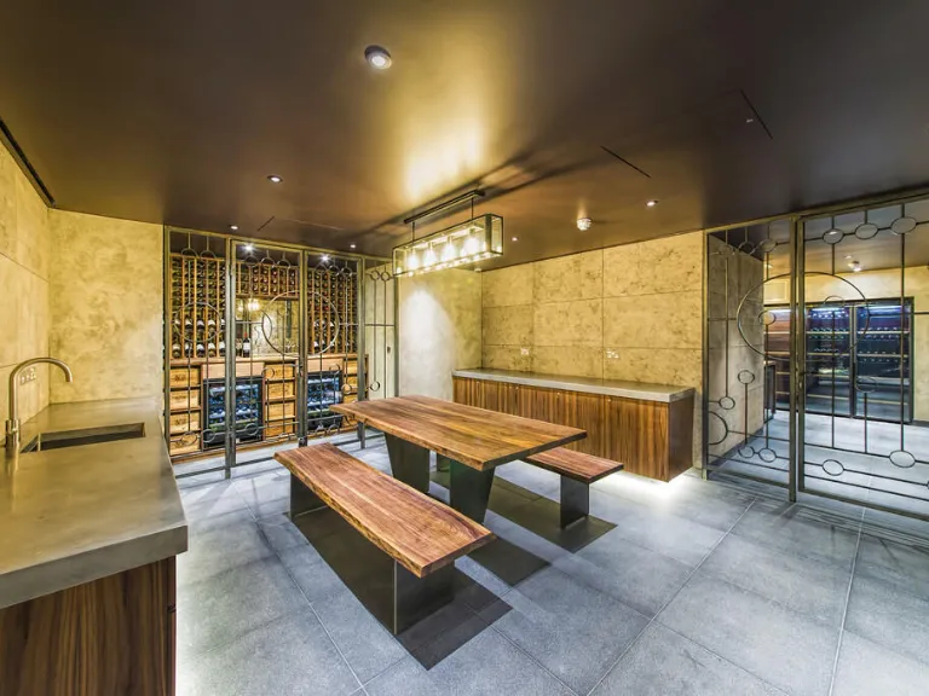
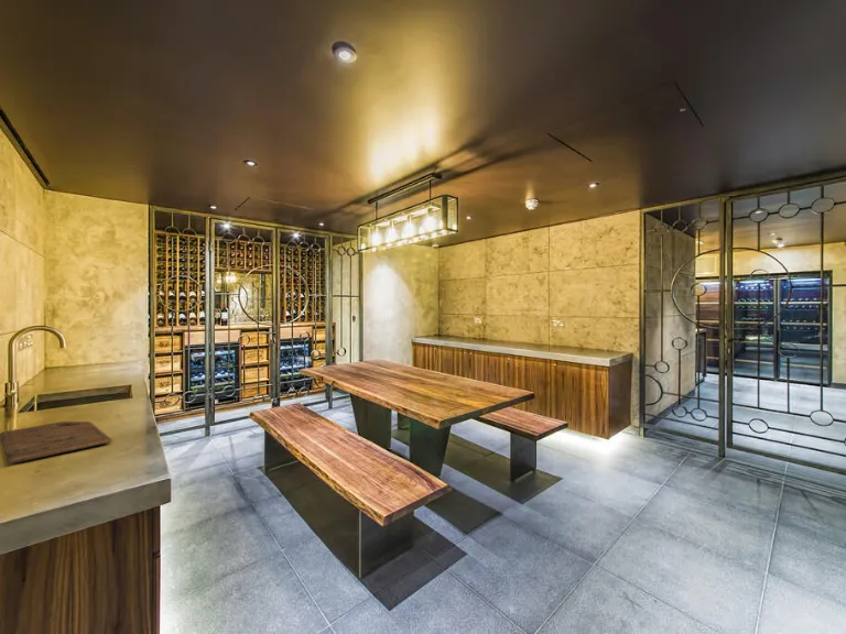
+ cutting board [0,420,113,464]
